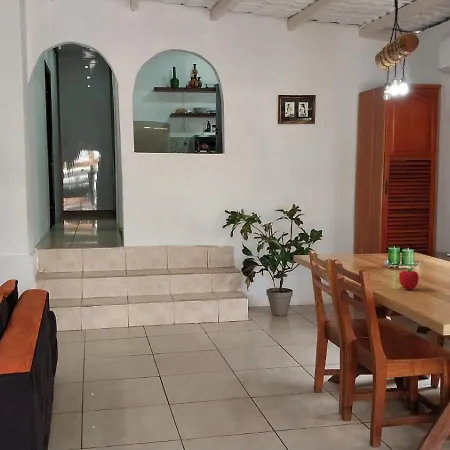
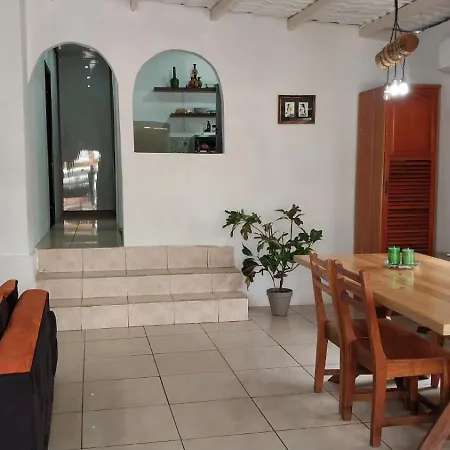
- fruit [398,268,420,291]
